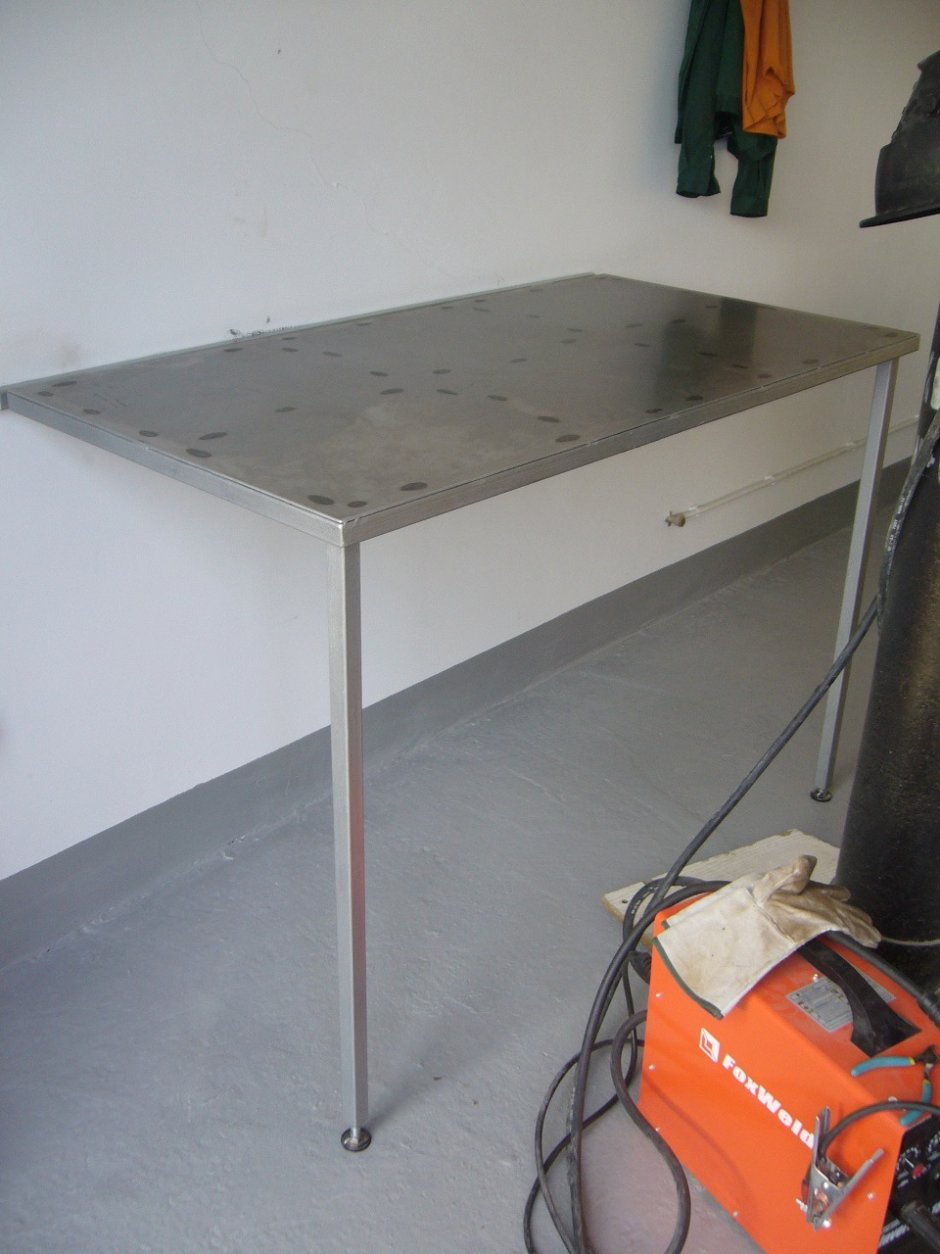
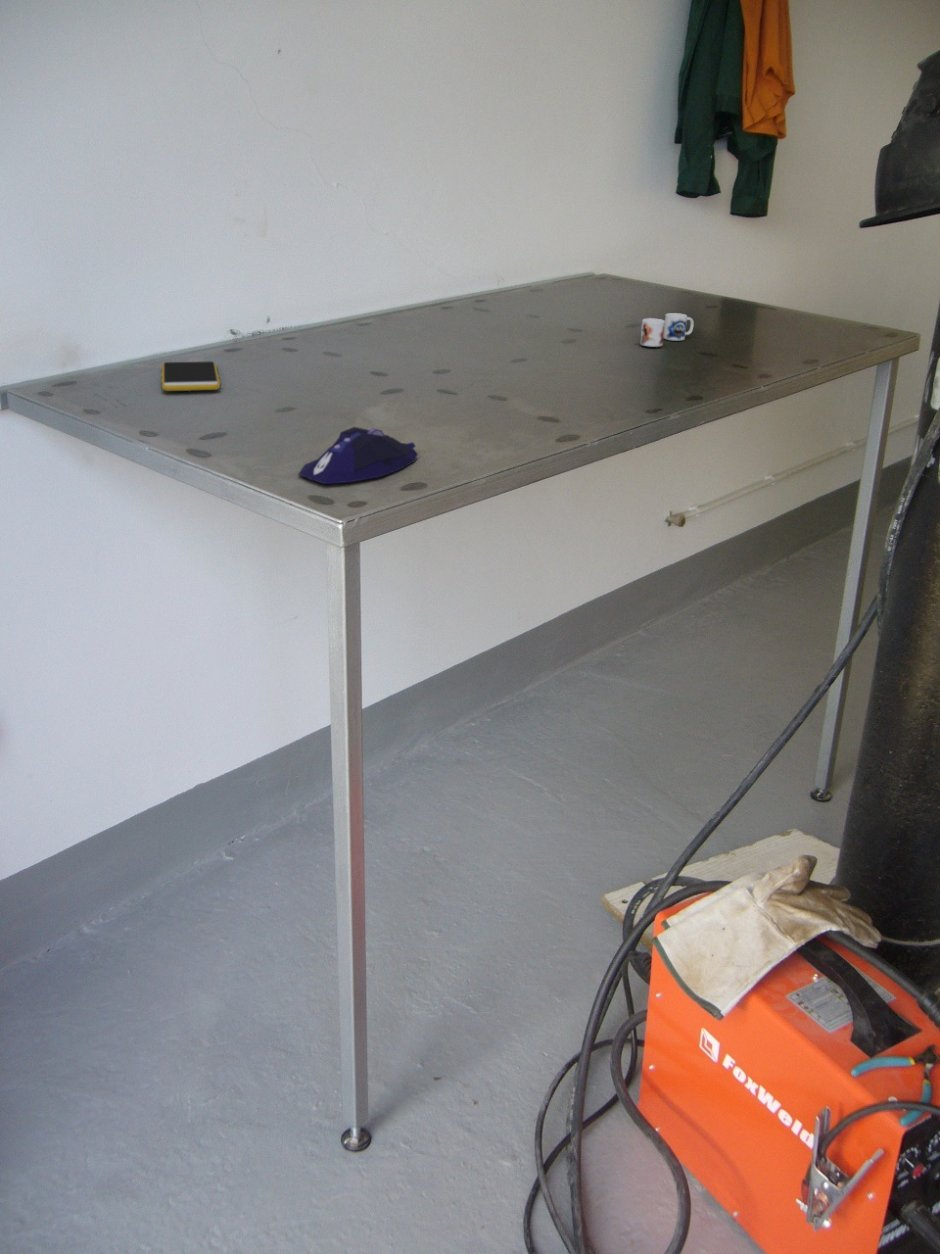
+ mug [639,312,695,348]
+ smartphone [160,360,221,392]
+ computer mouse [298,426,420,485]
